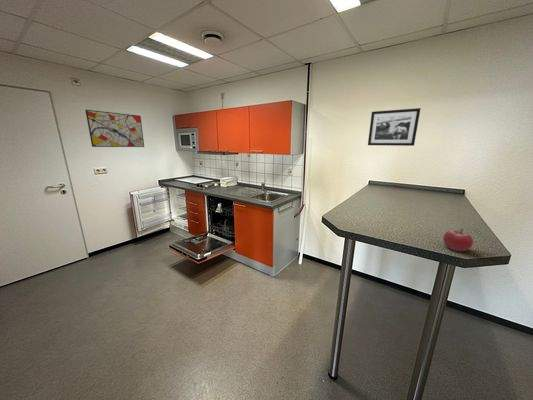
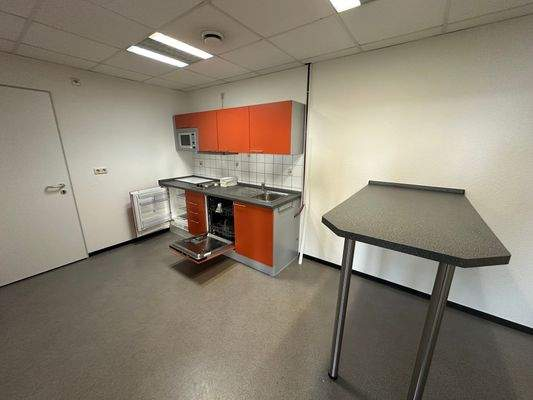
- wall art [84,109,145,148]
- picture frame [367,107,422,147]
- fruit [442,228,474,252]
